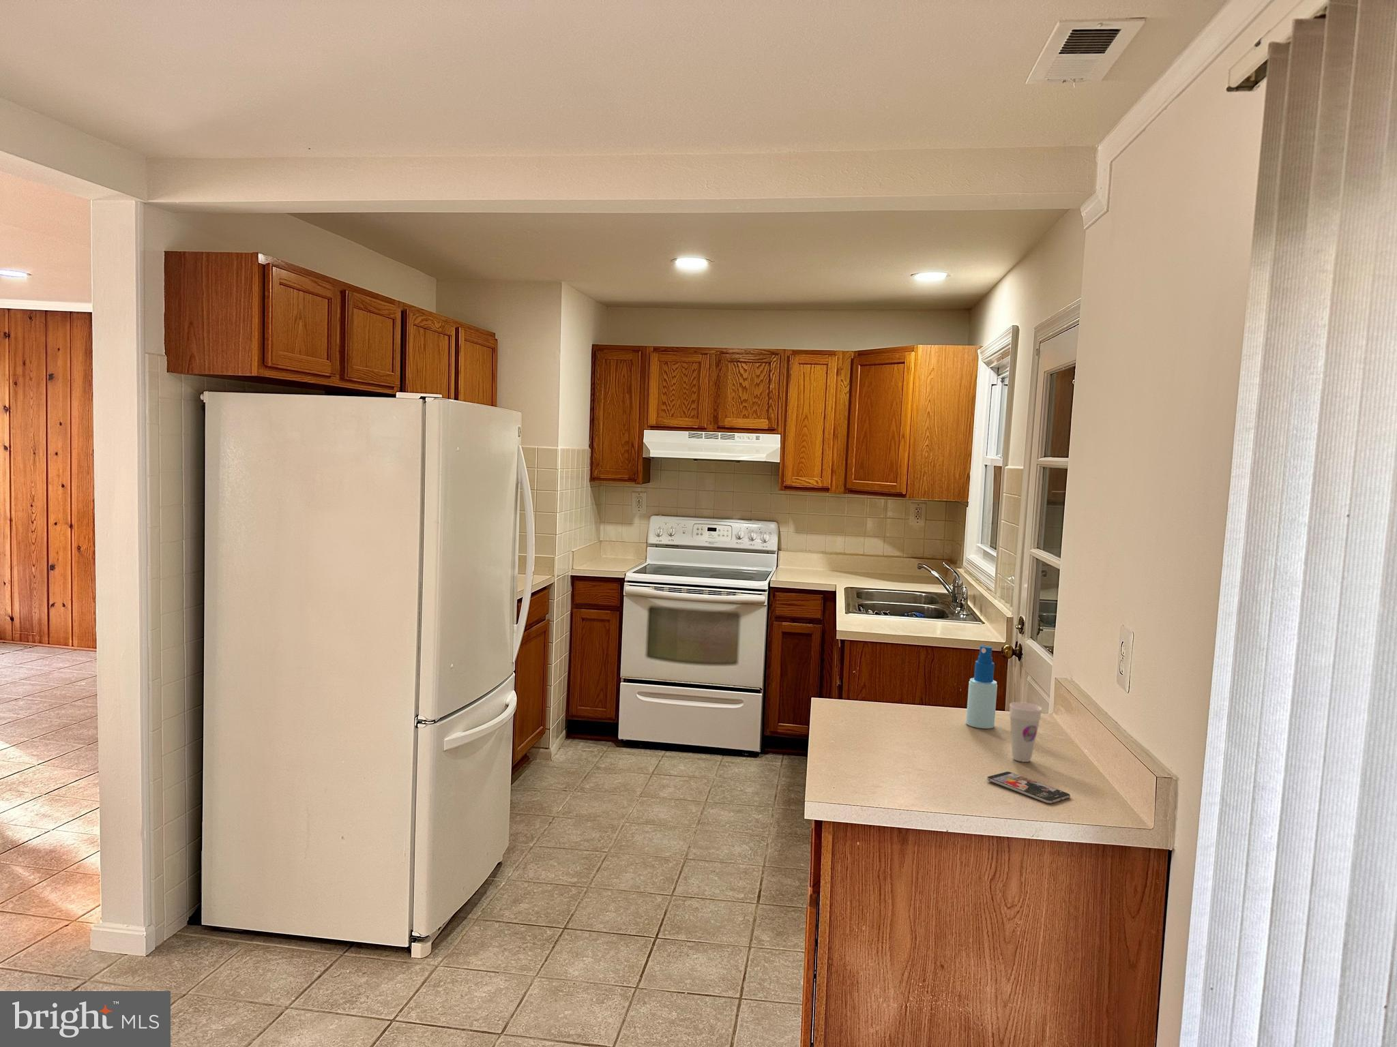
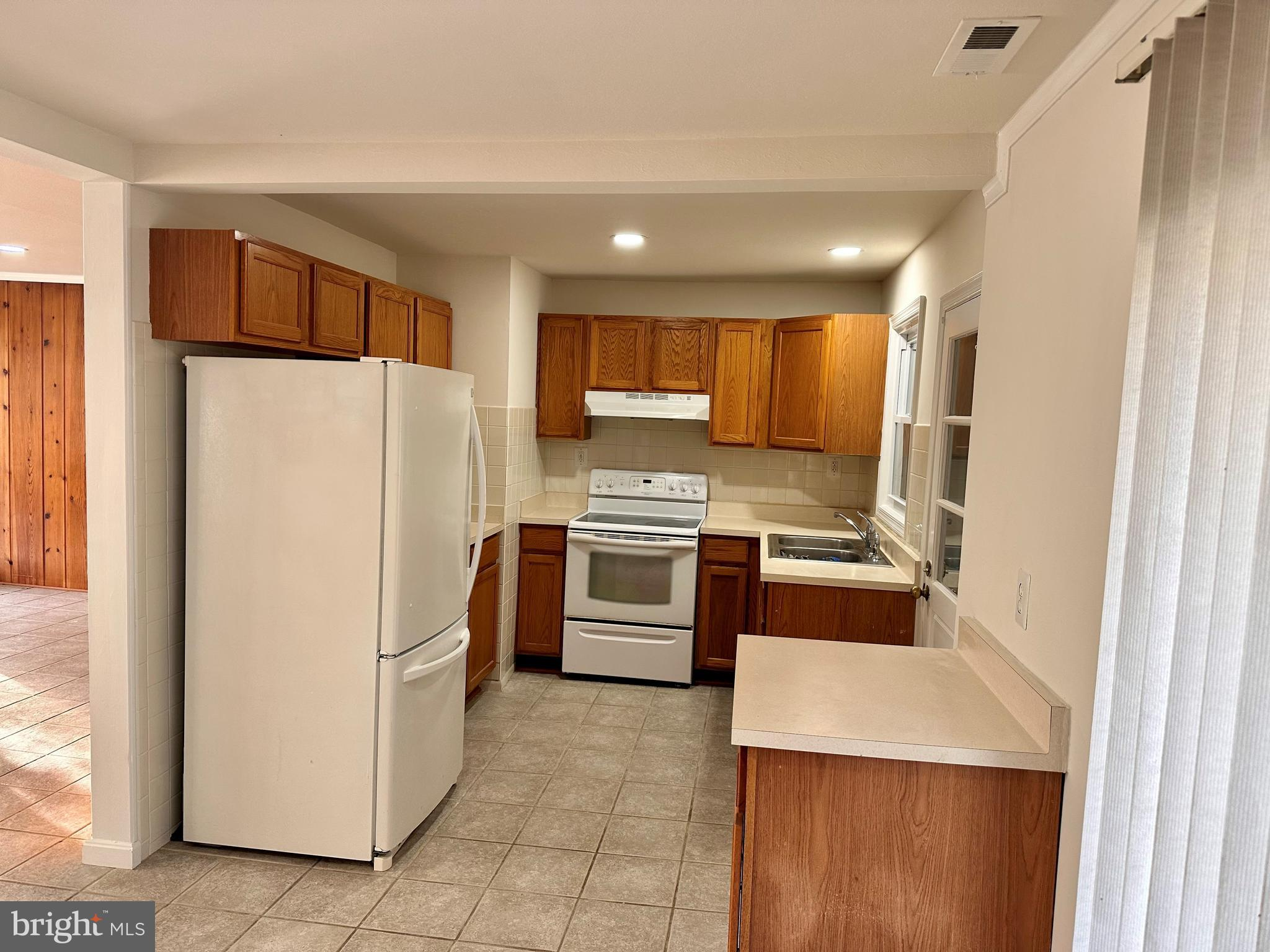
- cup [1009,702,1043,763]
- spray bottle [965,644,998,729]
- smartphone [987,771,1071,804]
